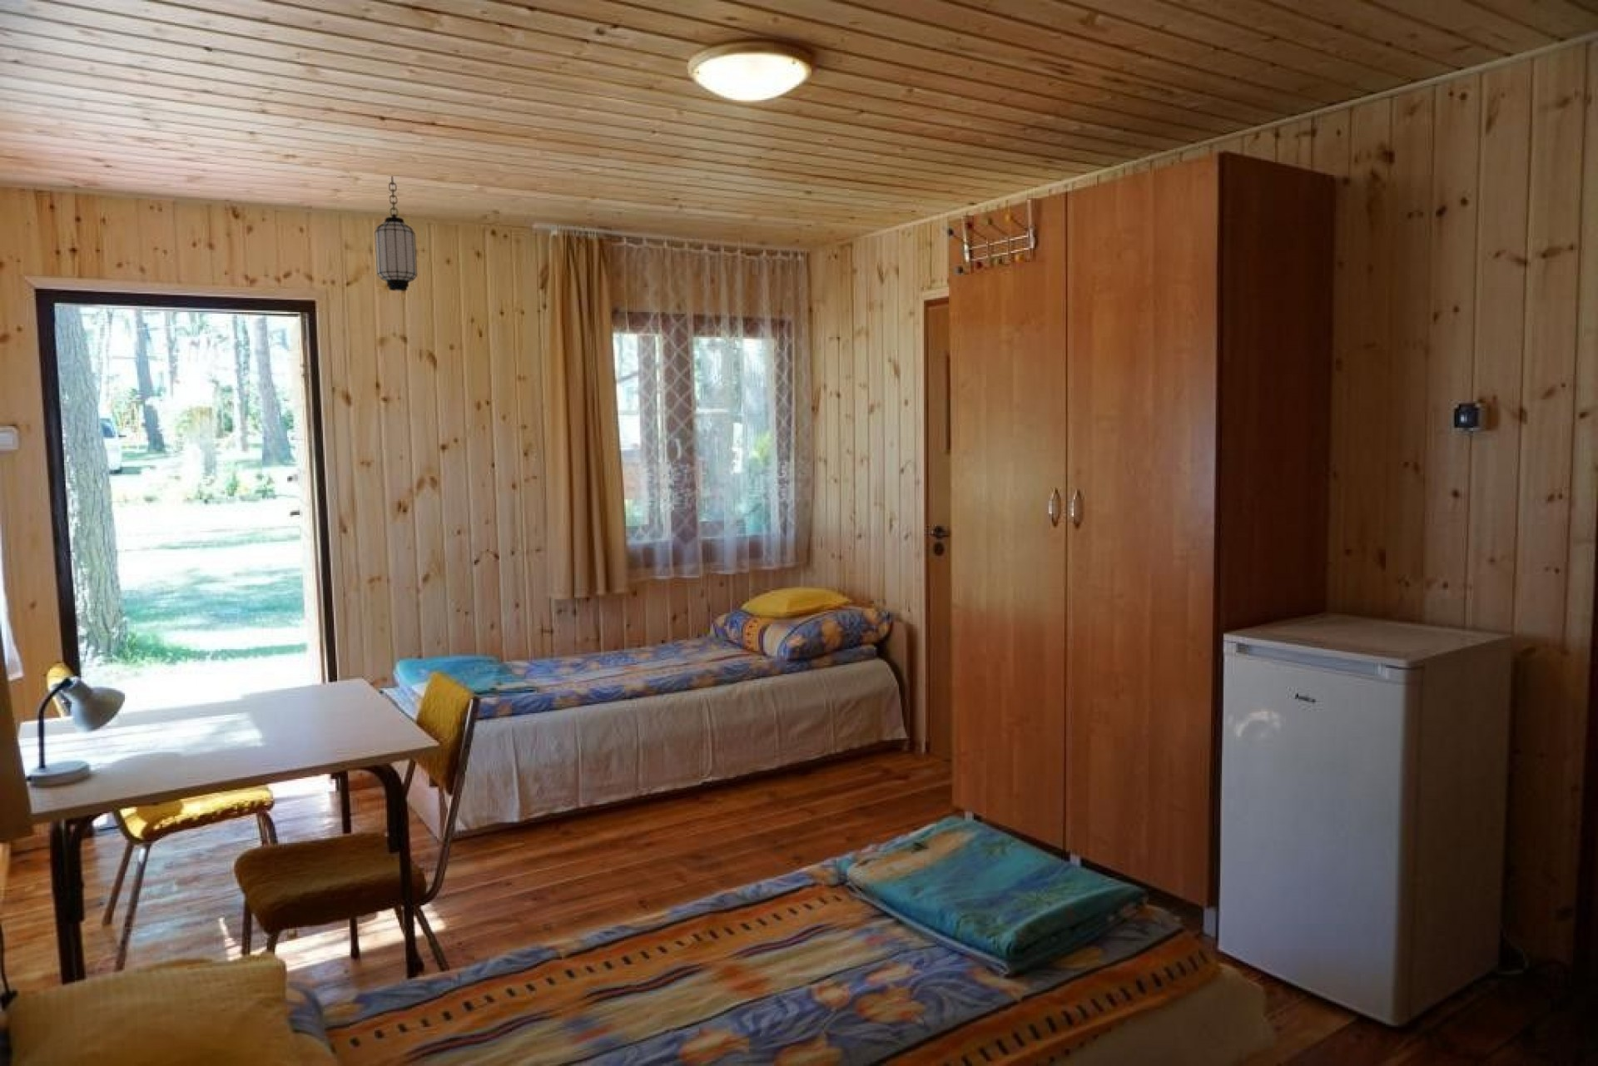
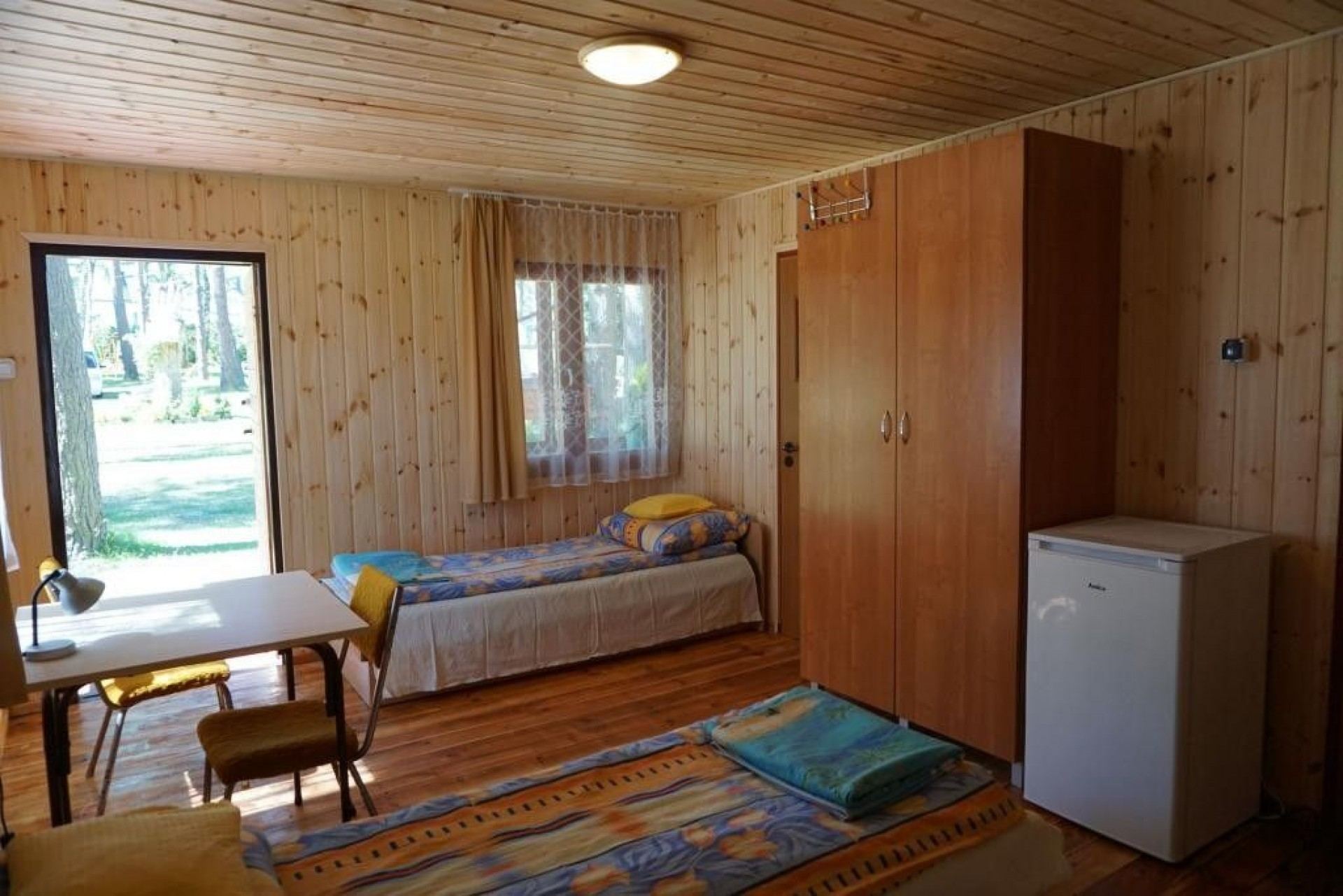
- hanging lantern [375,175,418,293]
